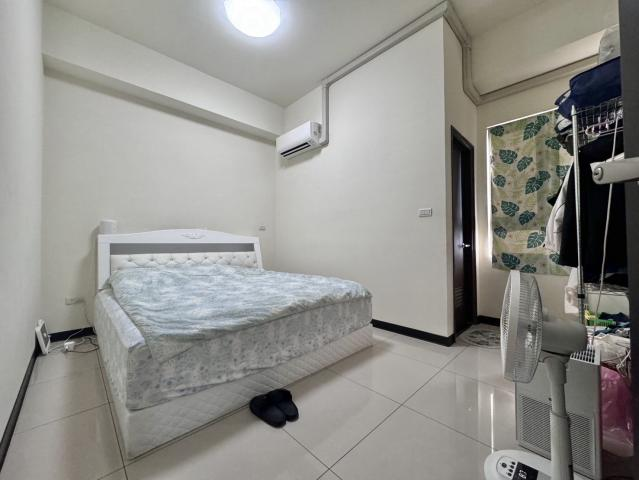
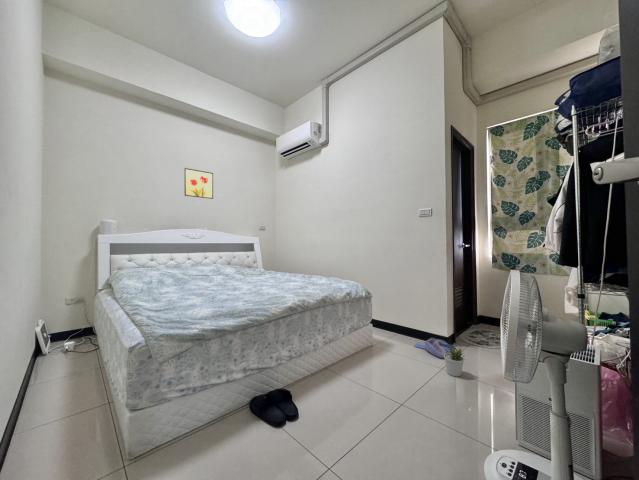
+ wall art [184,167,214,200]
+ potted plant [443,347,466,377]
+ shoe [413,337,457,359]
